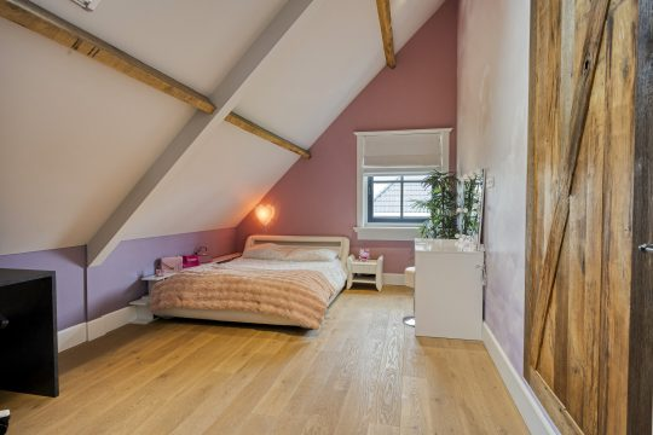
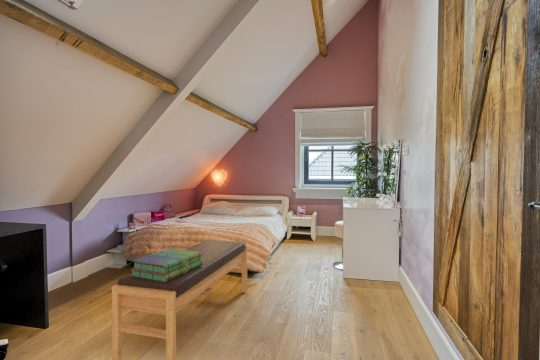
+ stack of books [129,247,203,282]
+ bench [111,239,248,360]
